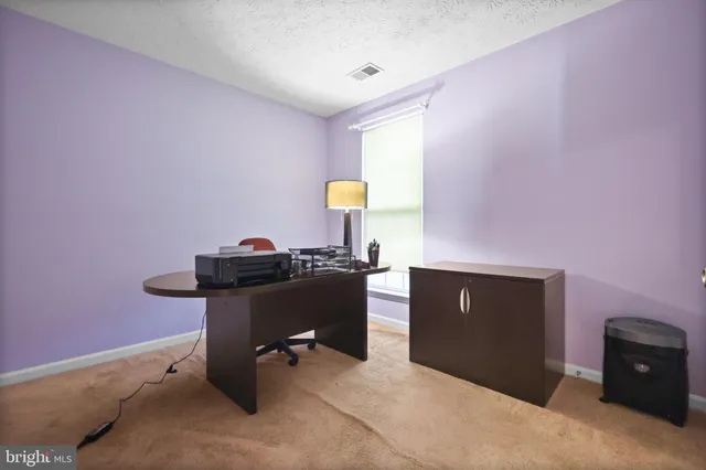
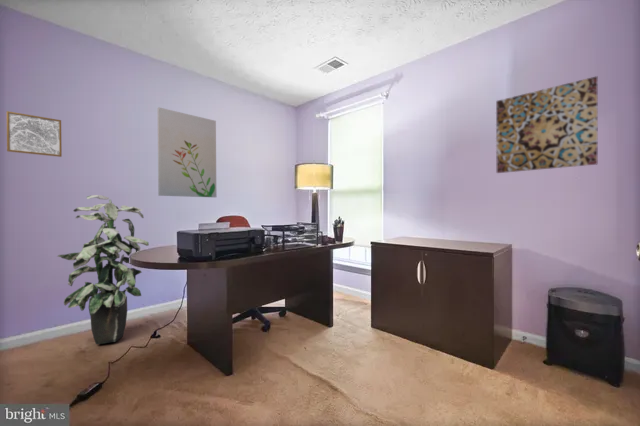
+ indoor plant [57,194,150,345]
+ wall art [495,75,598,174]
+ wall art [156,106,217,198]
+ wall art [6,110,63,158]
